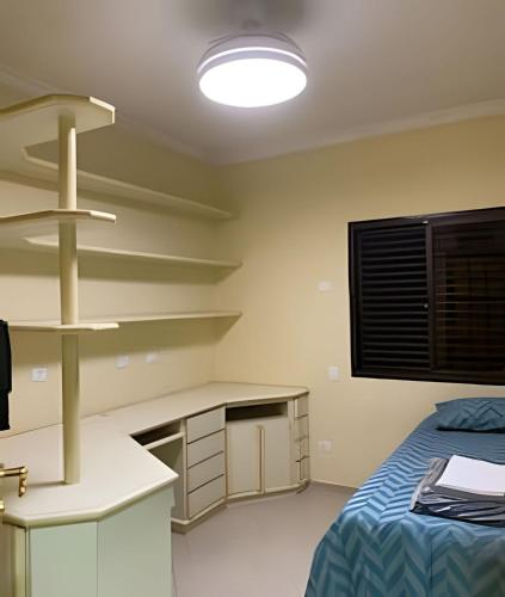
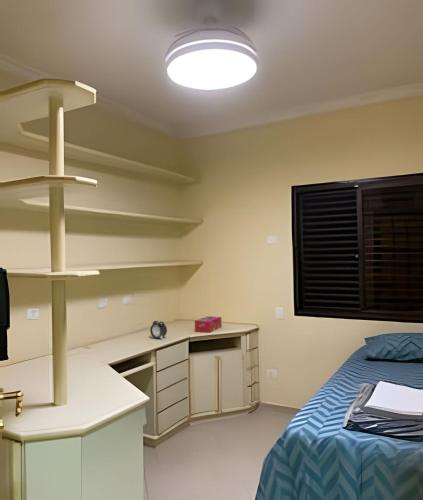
+ alarm clock [149,320,168,340]
+ tissue box [194,315,222,333]
